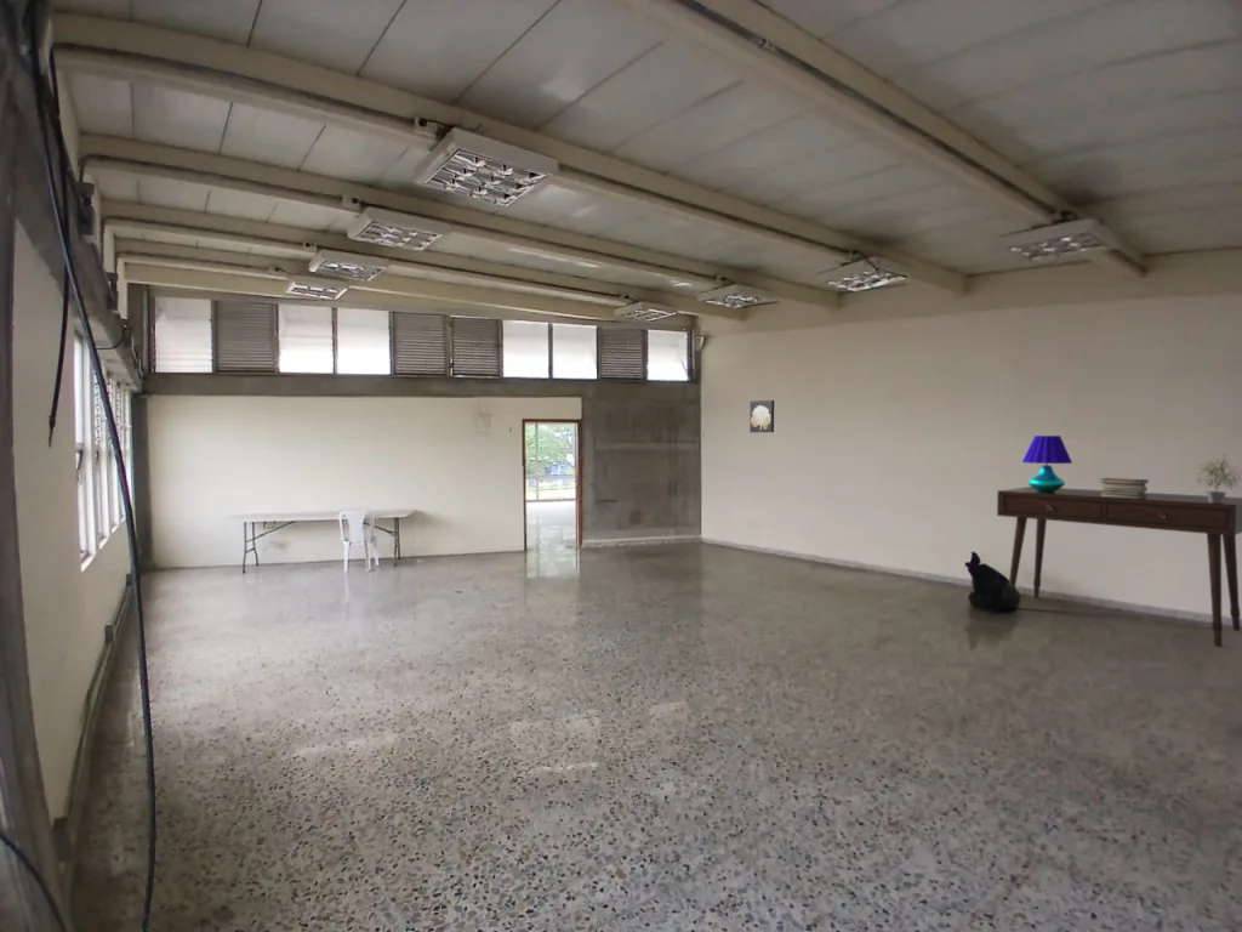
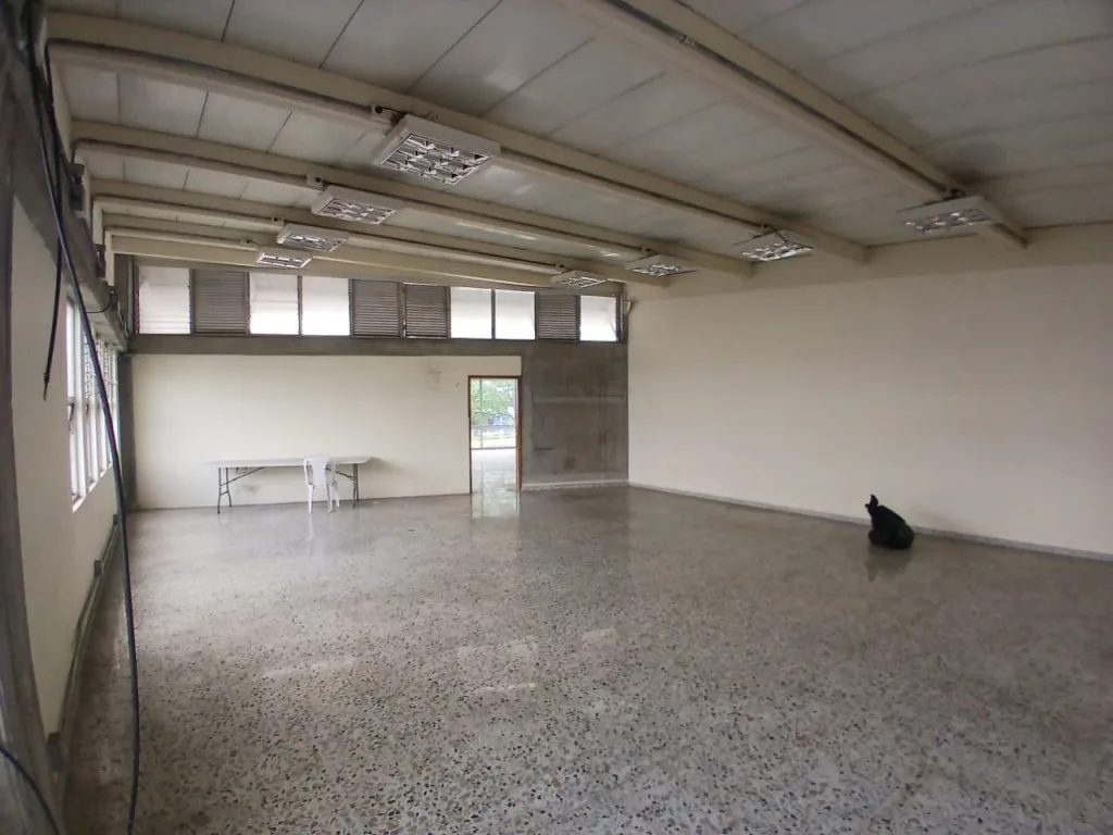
- desk [996,485,1242,648]
- potted plant [1196,453,1242,502]
- table lamp [1021,434,1073,493]
- book stack [1100,477,1150,499]
- wall art [748,399,775,433]
